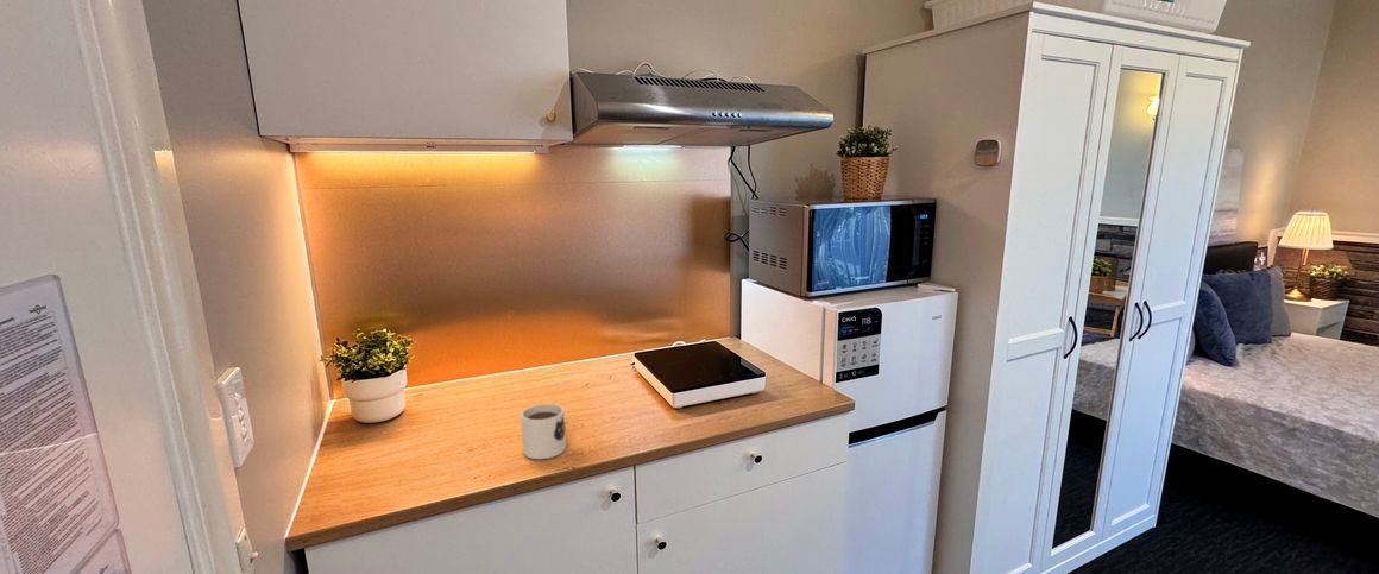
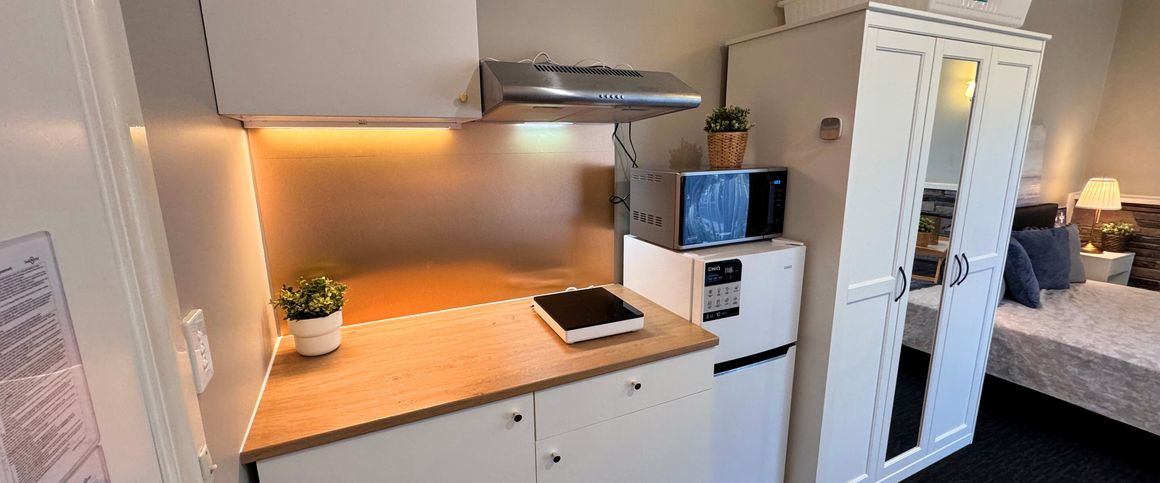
- mug [520,403,567,460]
